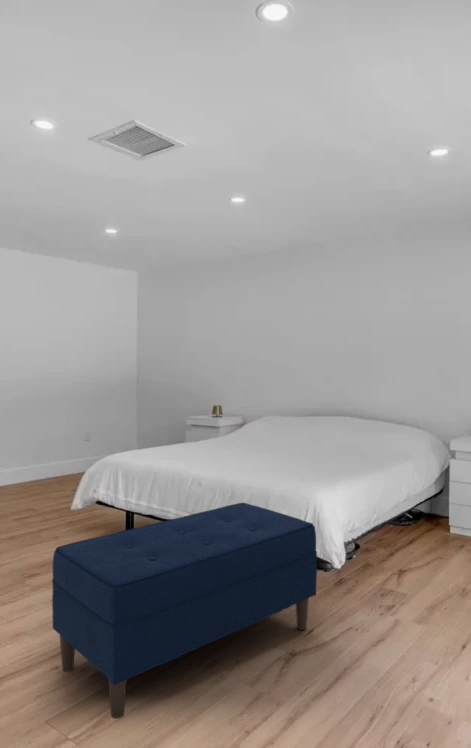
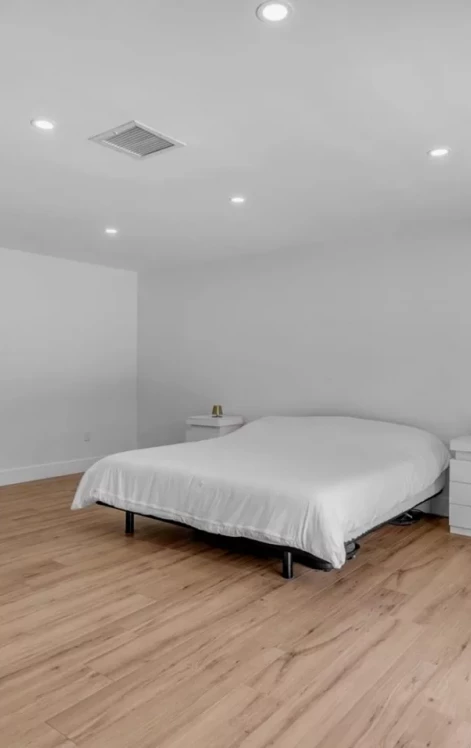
- bench [51,502,318,720]
